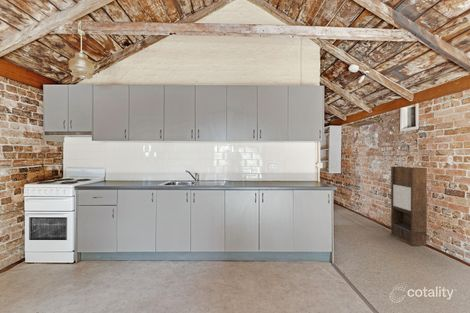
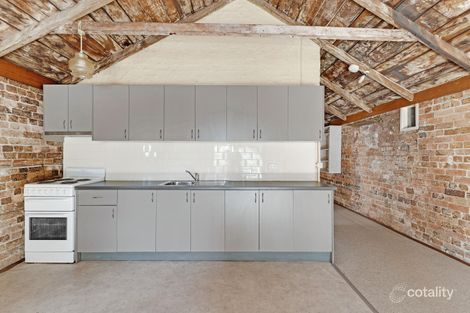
- shelving unit [390,166,428,247]
